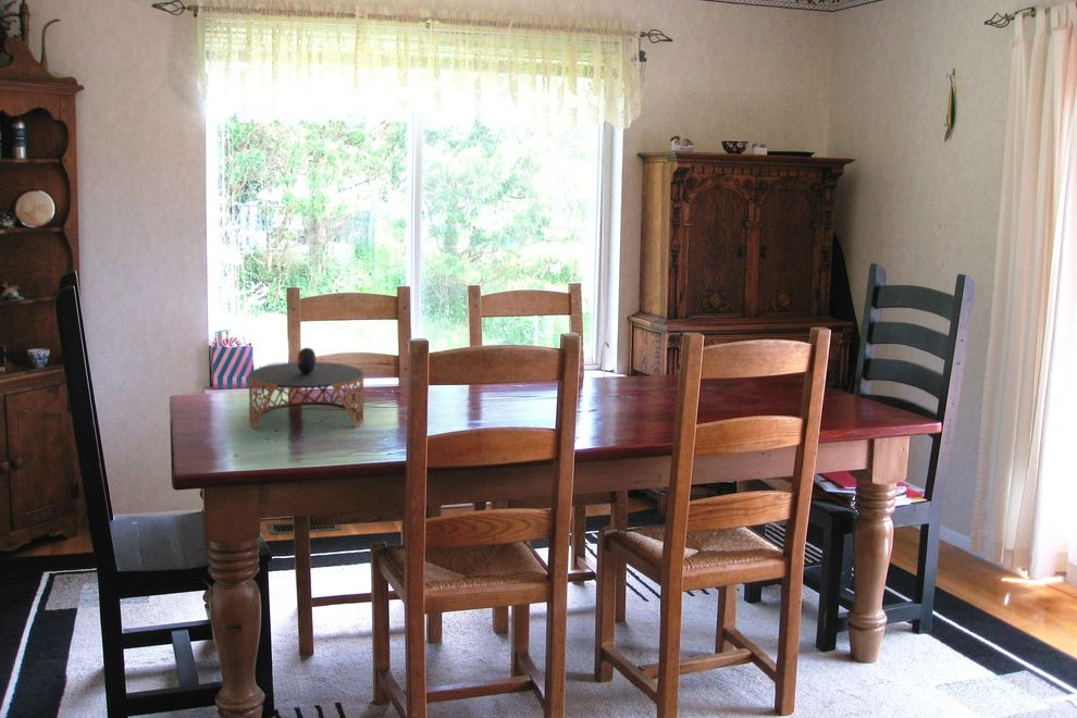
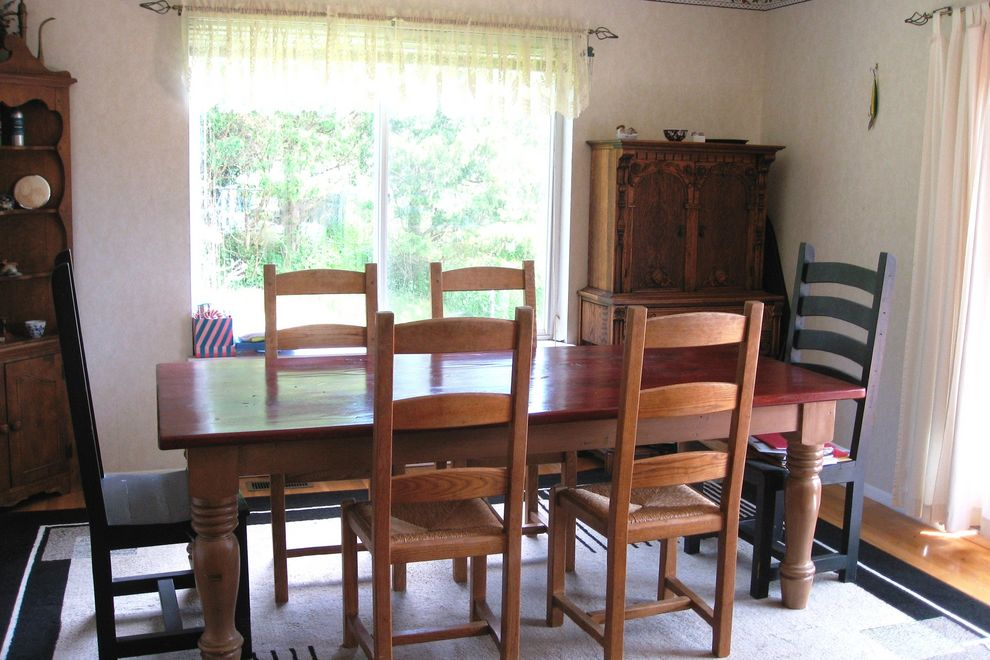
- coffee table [248,347,364,430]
